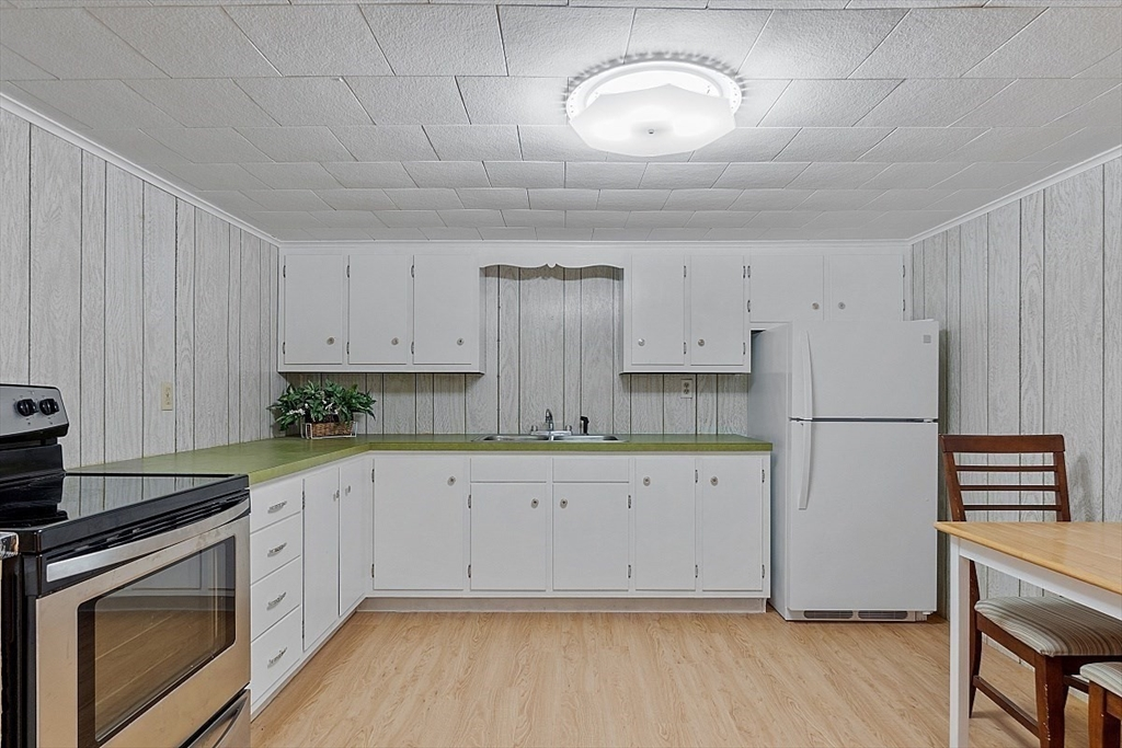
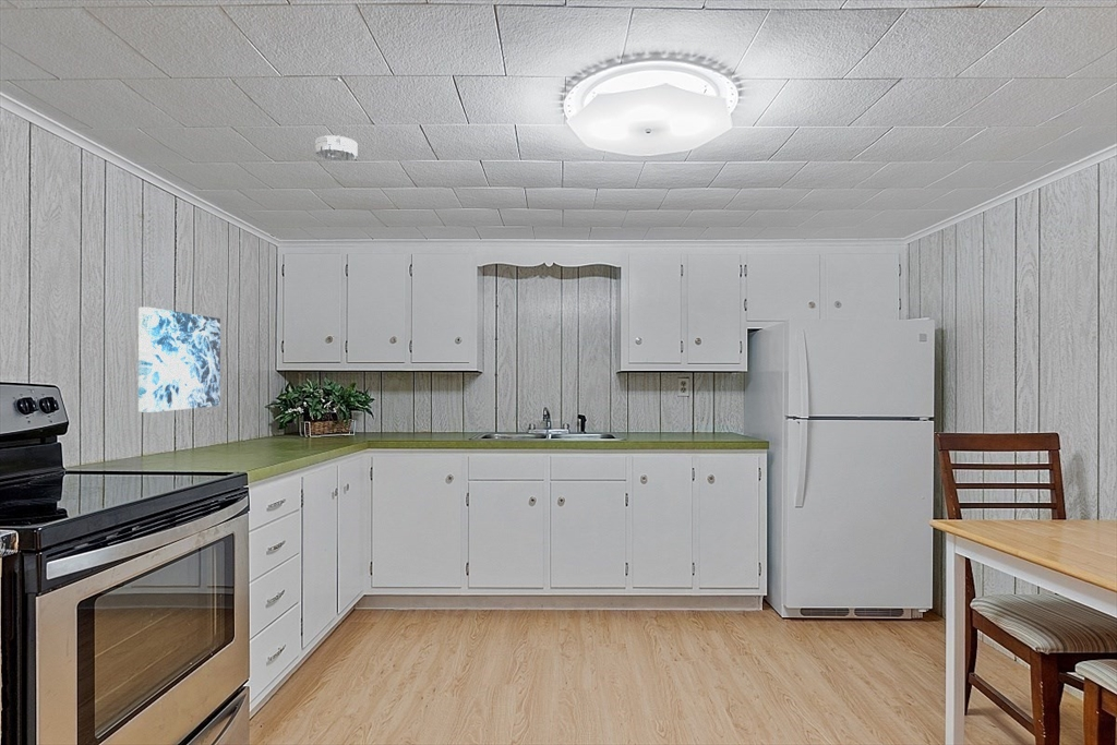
+ wall art [137,307,221,413]
+ smoke detector [314,134,358,161]
